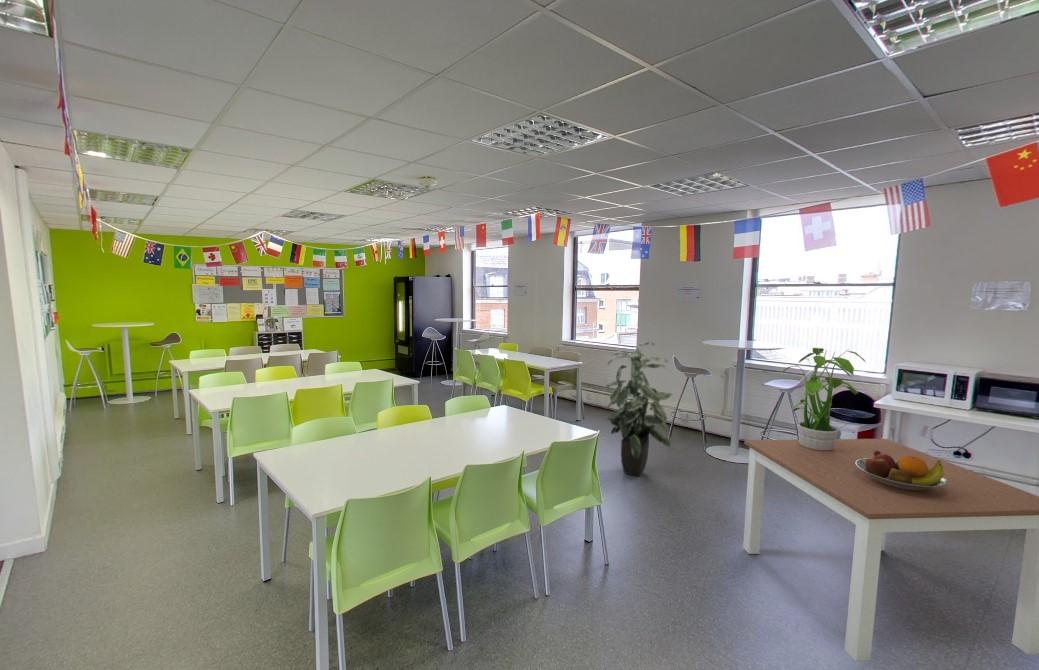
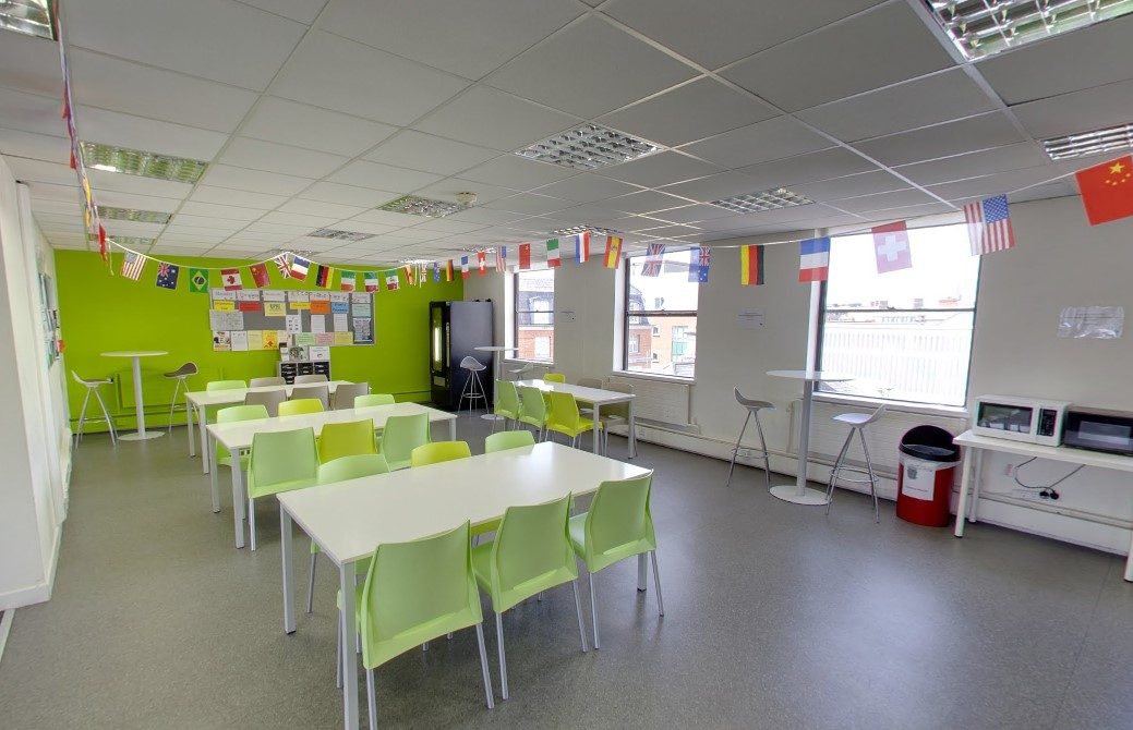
- dining table [742,438,1039,662]
- indoor plant [605,341,674,478]
- potted plant [780,347,866,451]
- fruit bowl [855,451,948,490]
